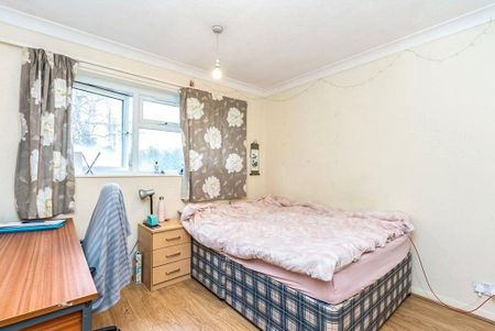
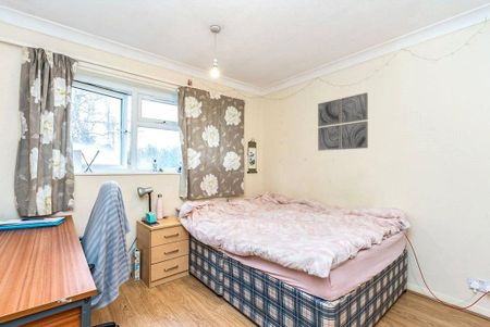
+ wall art [317,91,369,152]
